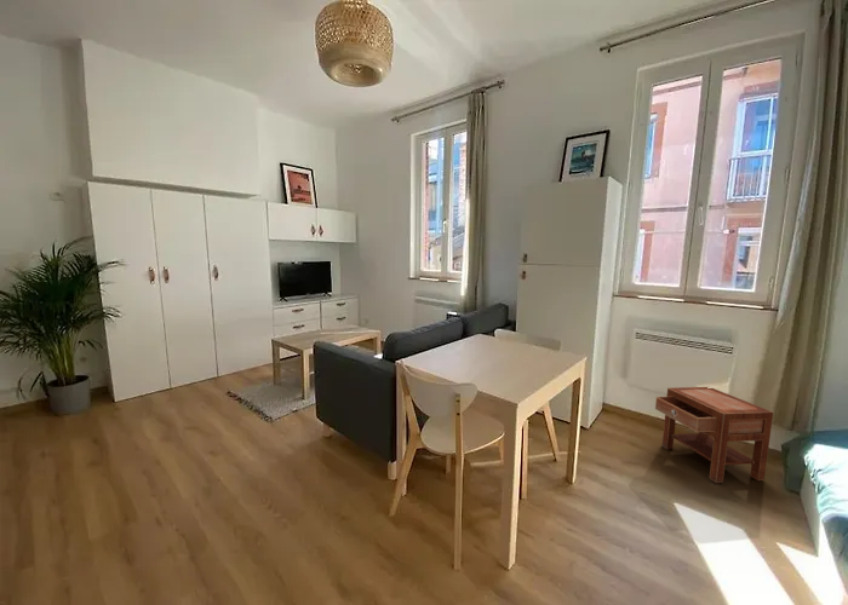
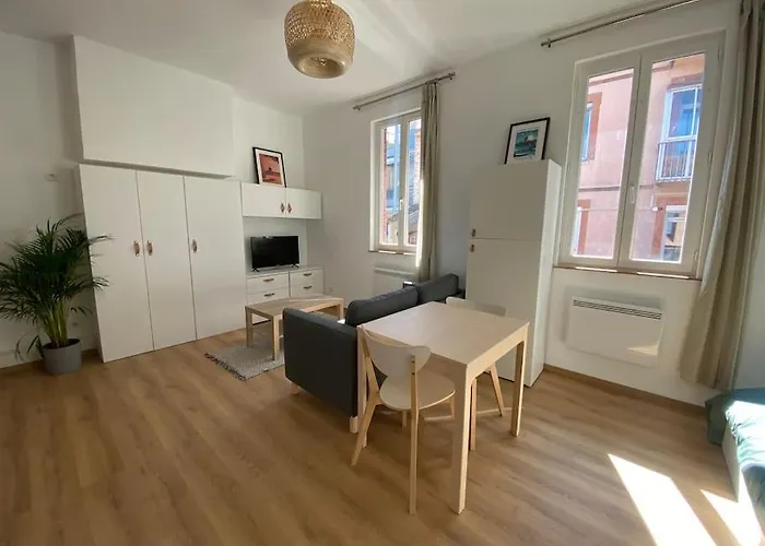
- nightstand [654,386,774,484]
